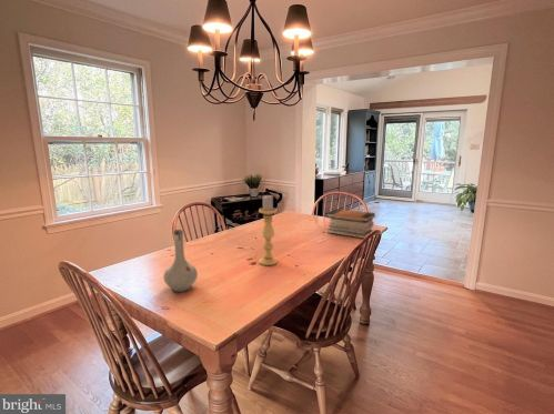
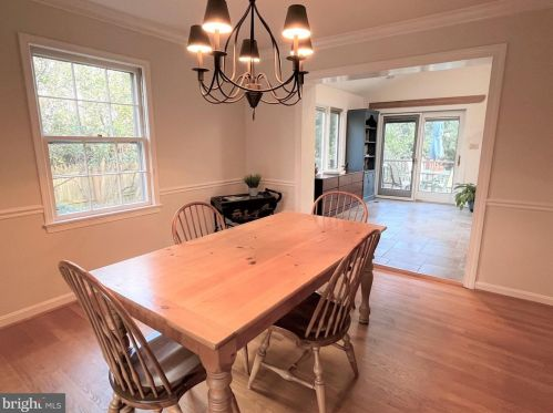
- vase [162,229,199,293]
- book stack [325,208,376,240]
- candle holder [258,194,279,266]
